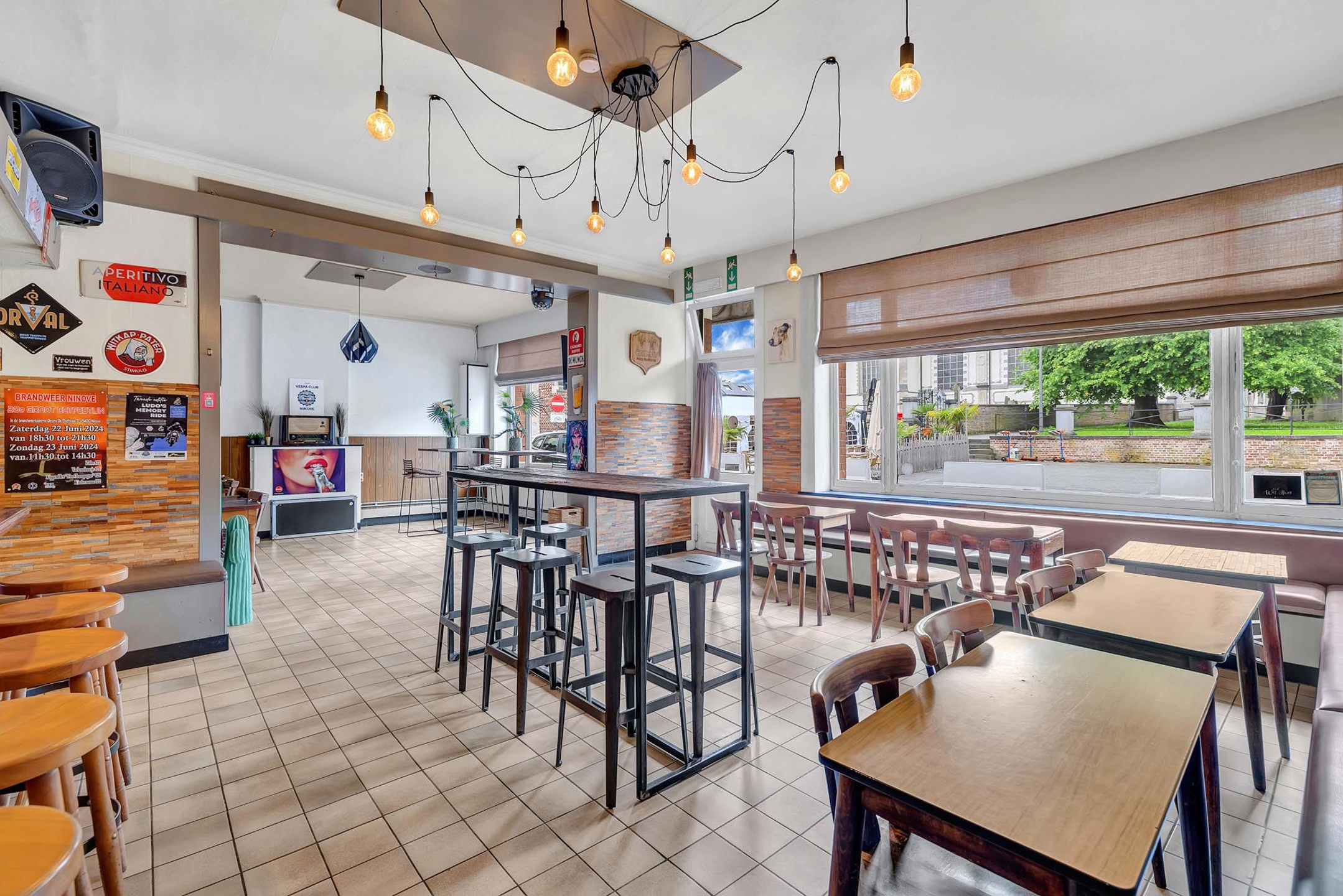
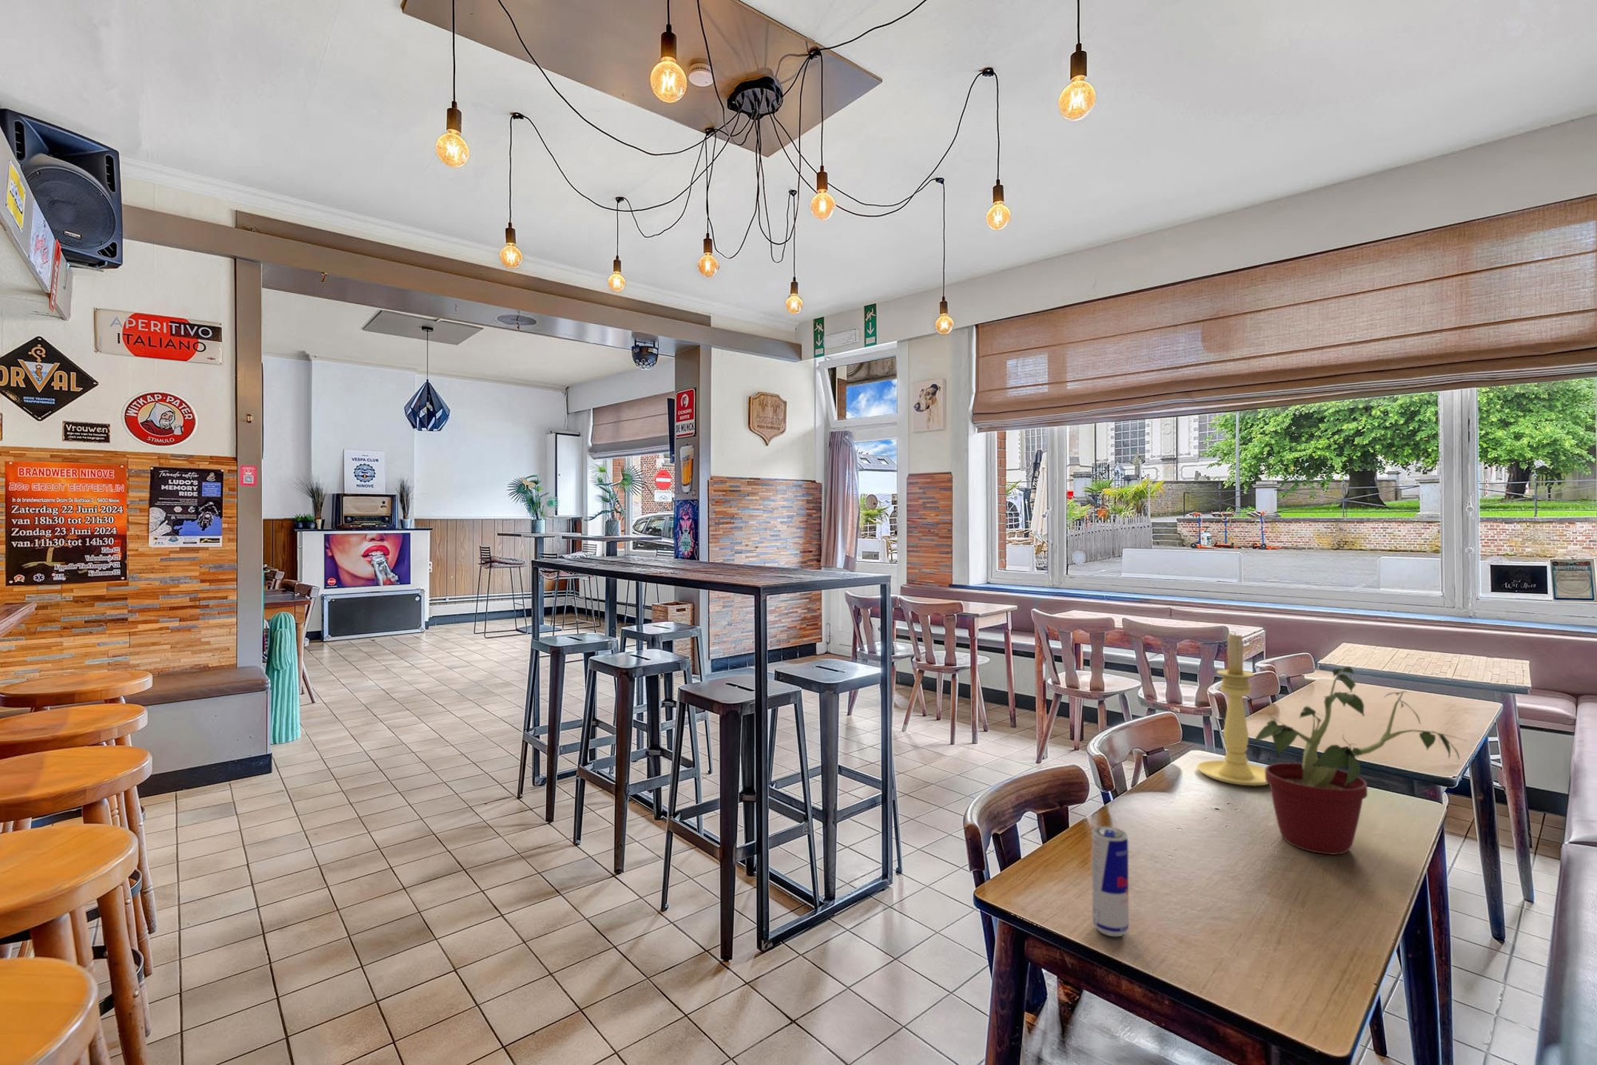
+ potted plant [1253,666,1469,856]
+ candle holder [1196,631,1269,787]
+ beverage can [1090,825,1130,937]
